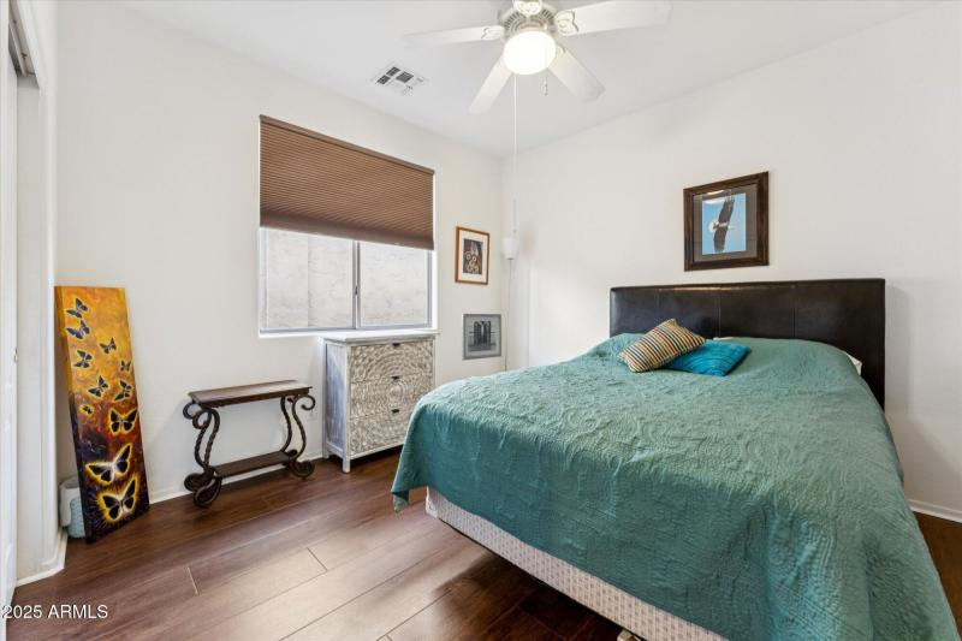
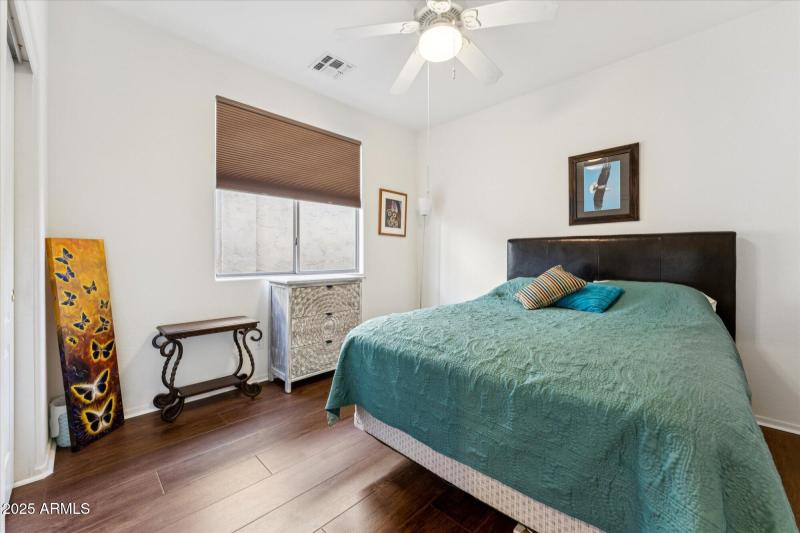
- wall art [461,313,503,362]
